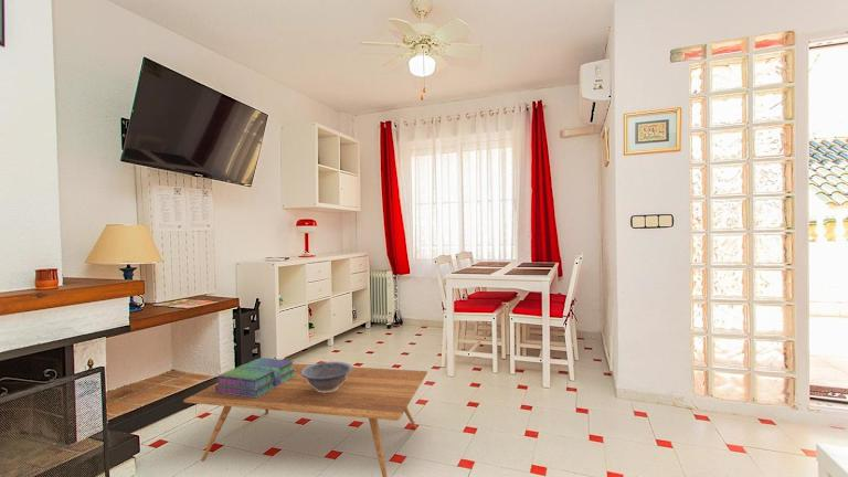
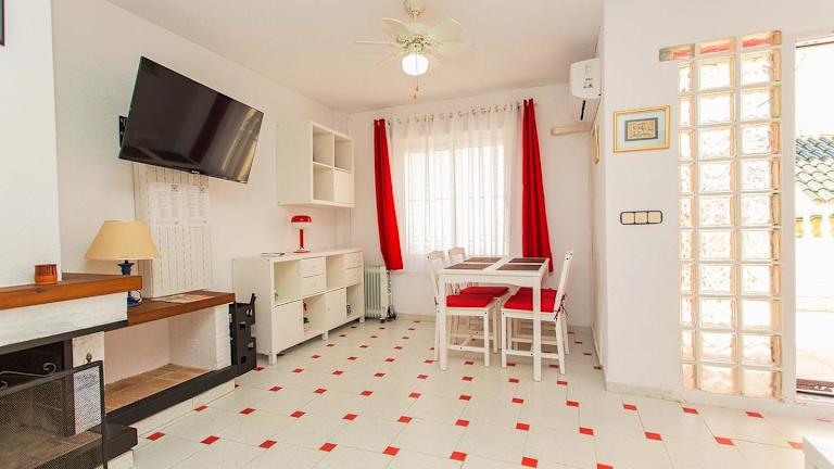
- coffee table [182,363,428,477]
- stack of books [215,357,296,398]
- decorative bowl [301,361,353,393]
